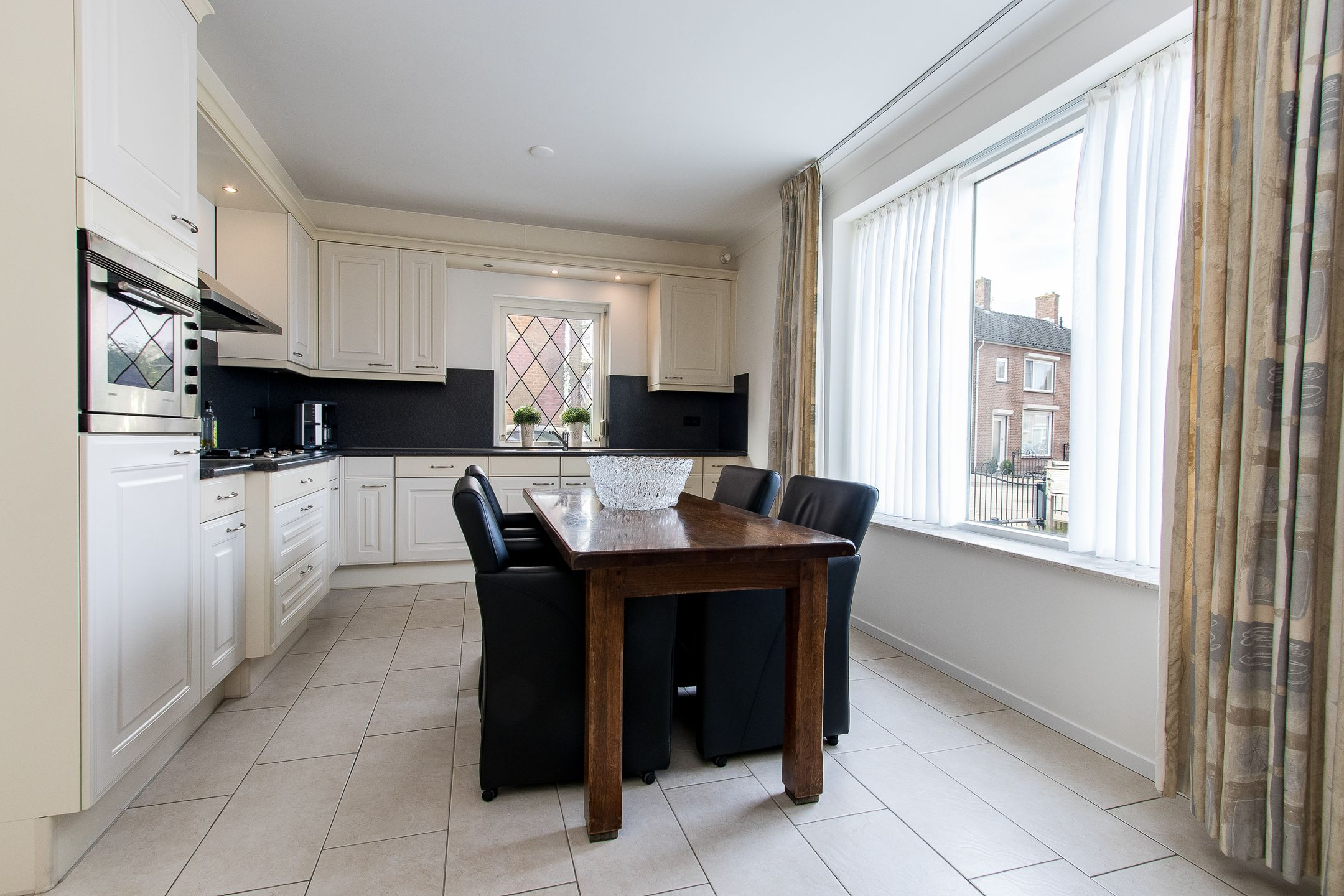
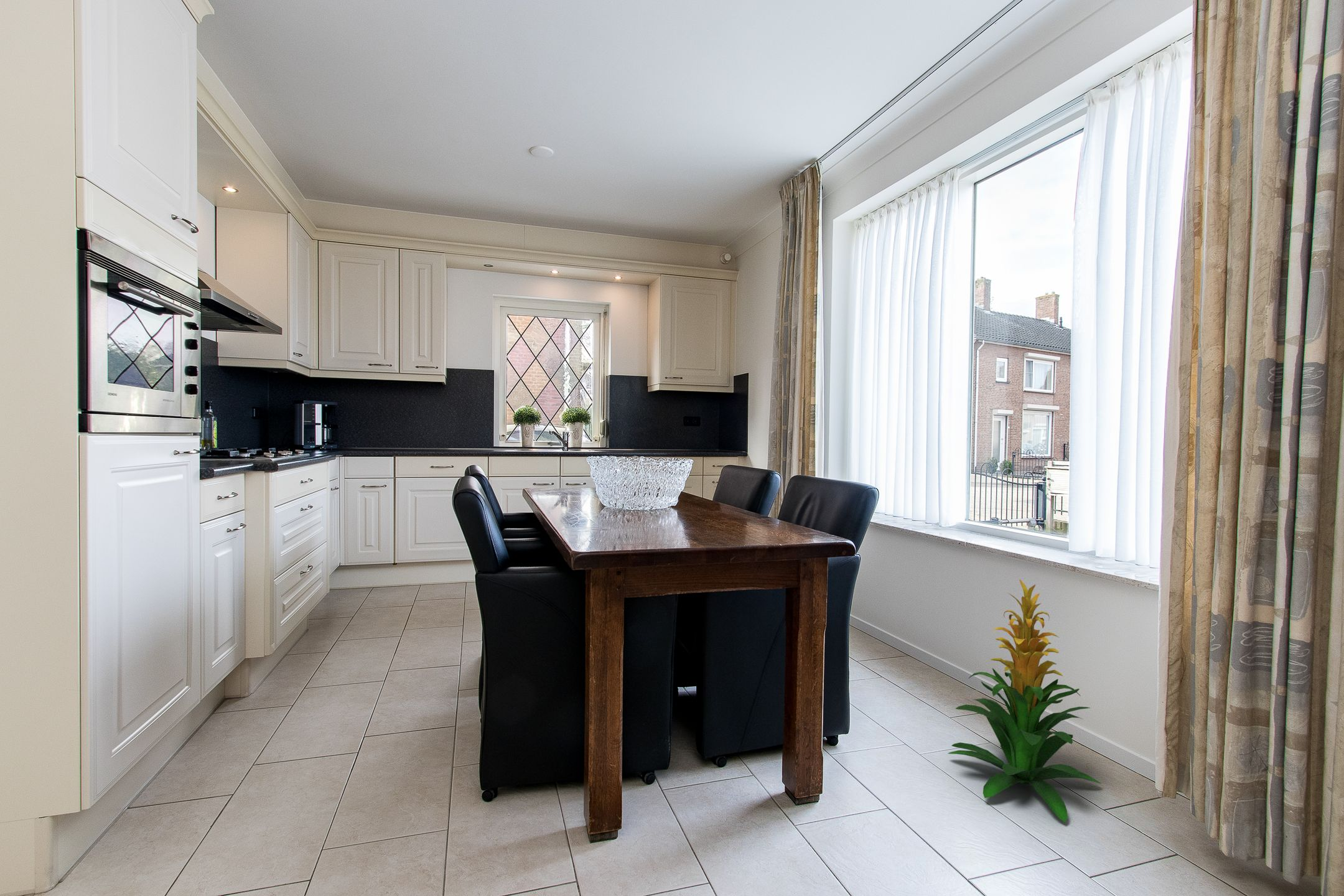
+ indoor plant [947,579,1102,823]
